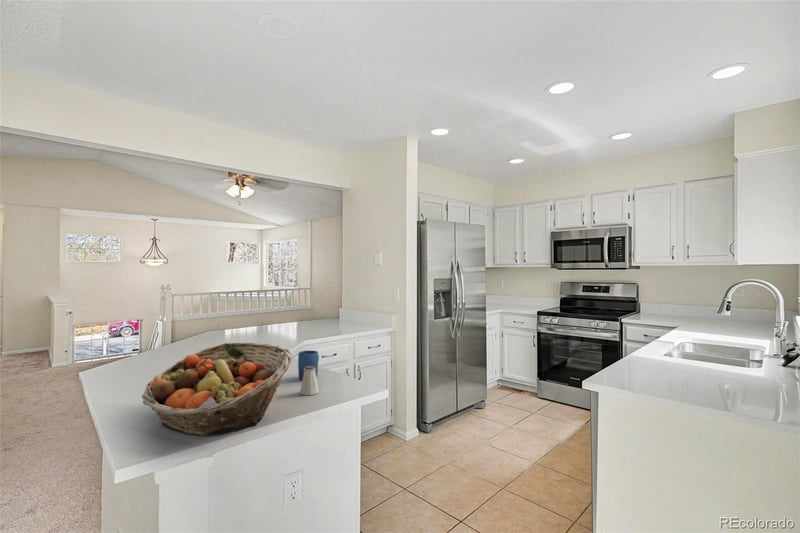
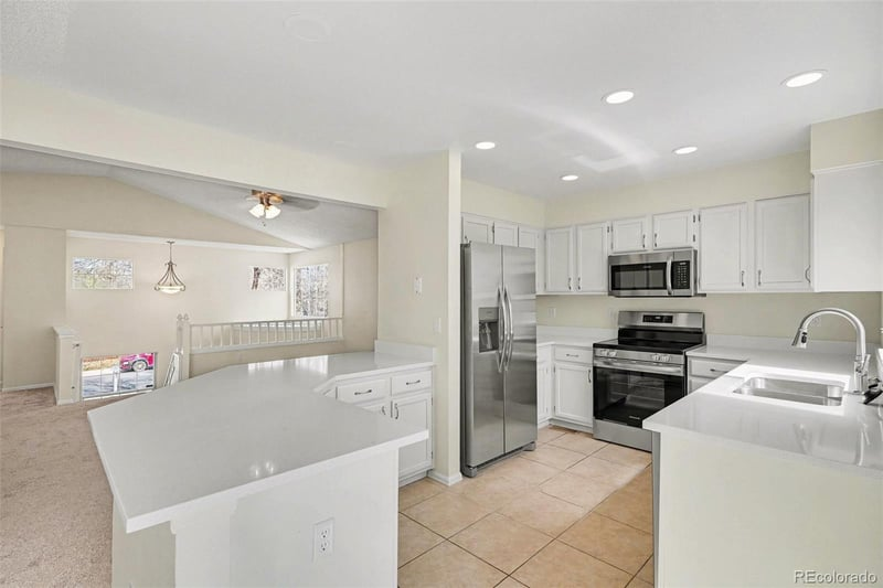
- fruit basket [141,342,293,437]
- saltshaker [299,366,320,396]
- mug [297,350,320,380]
